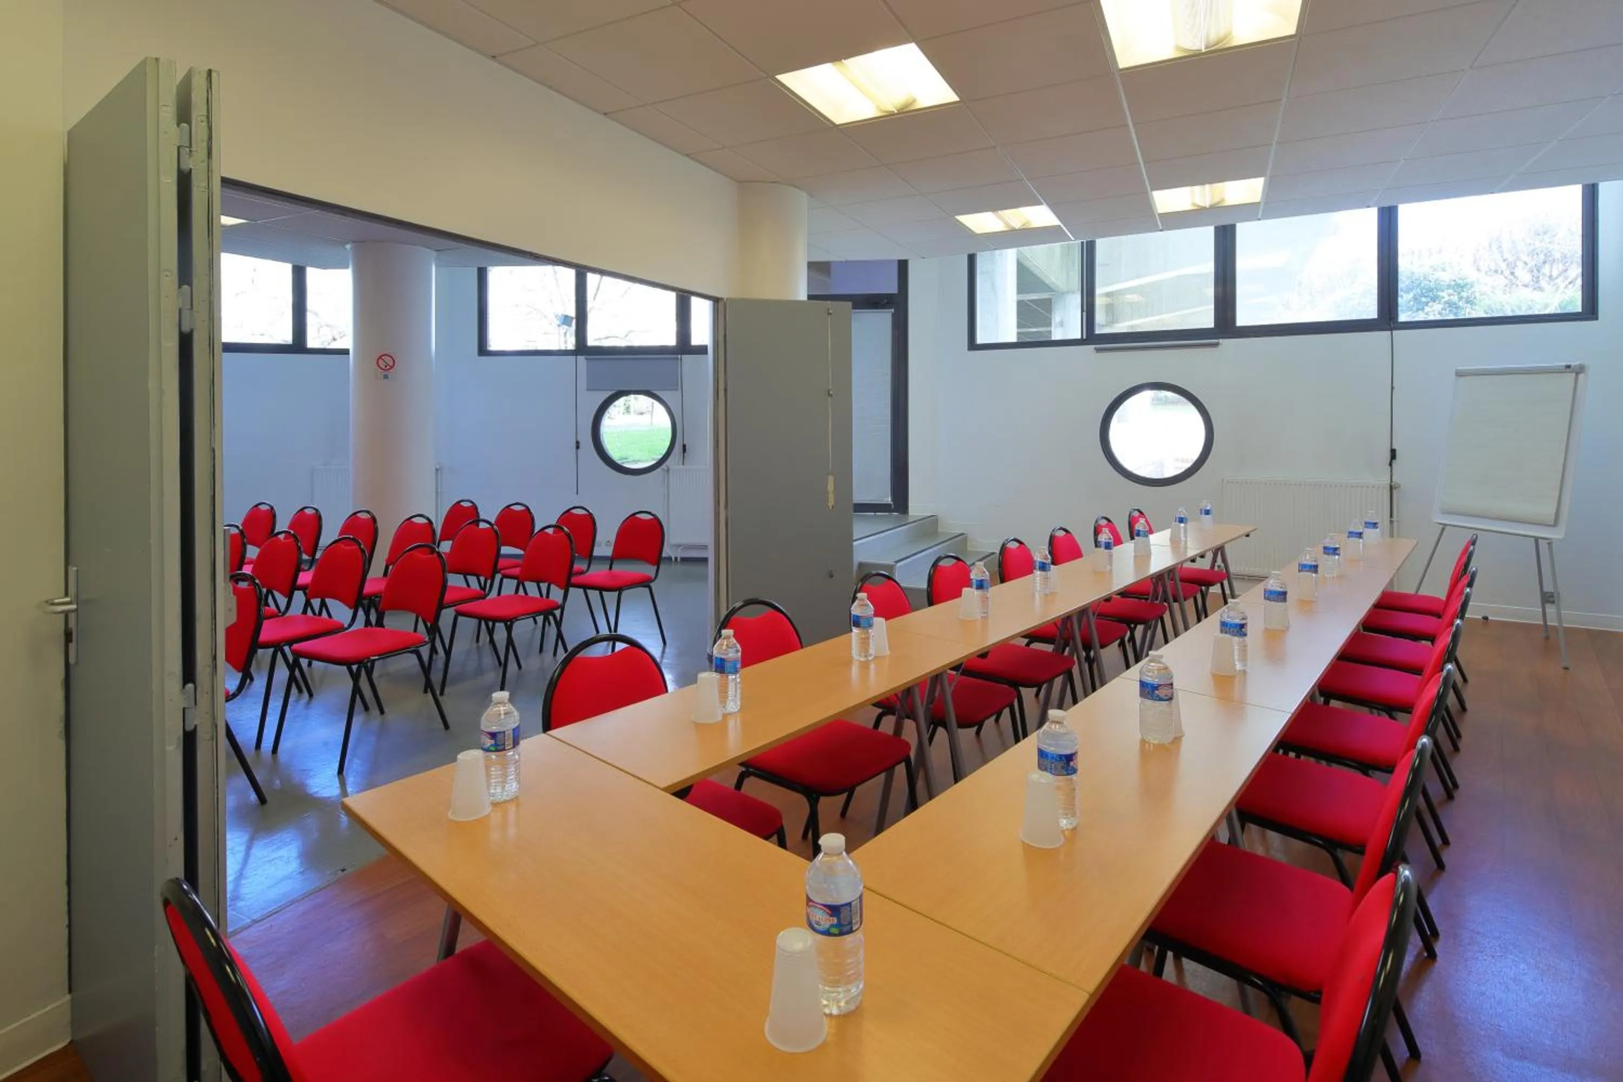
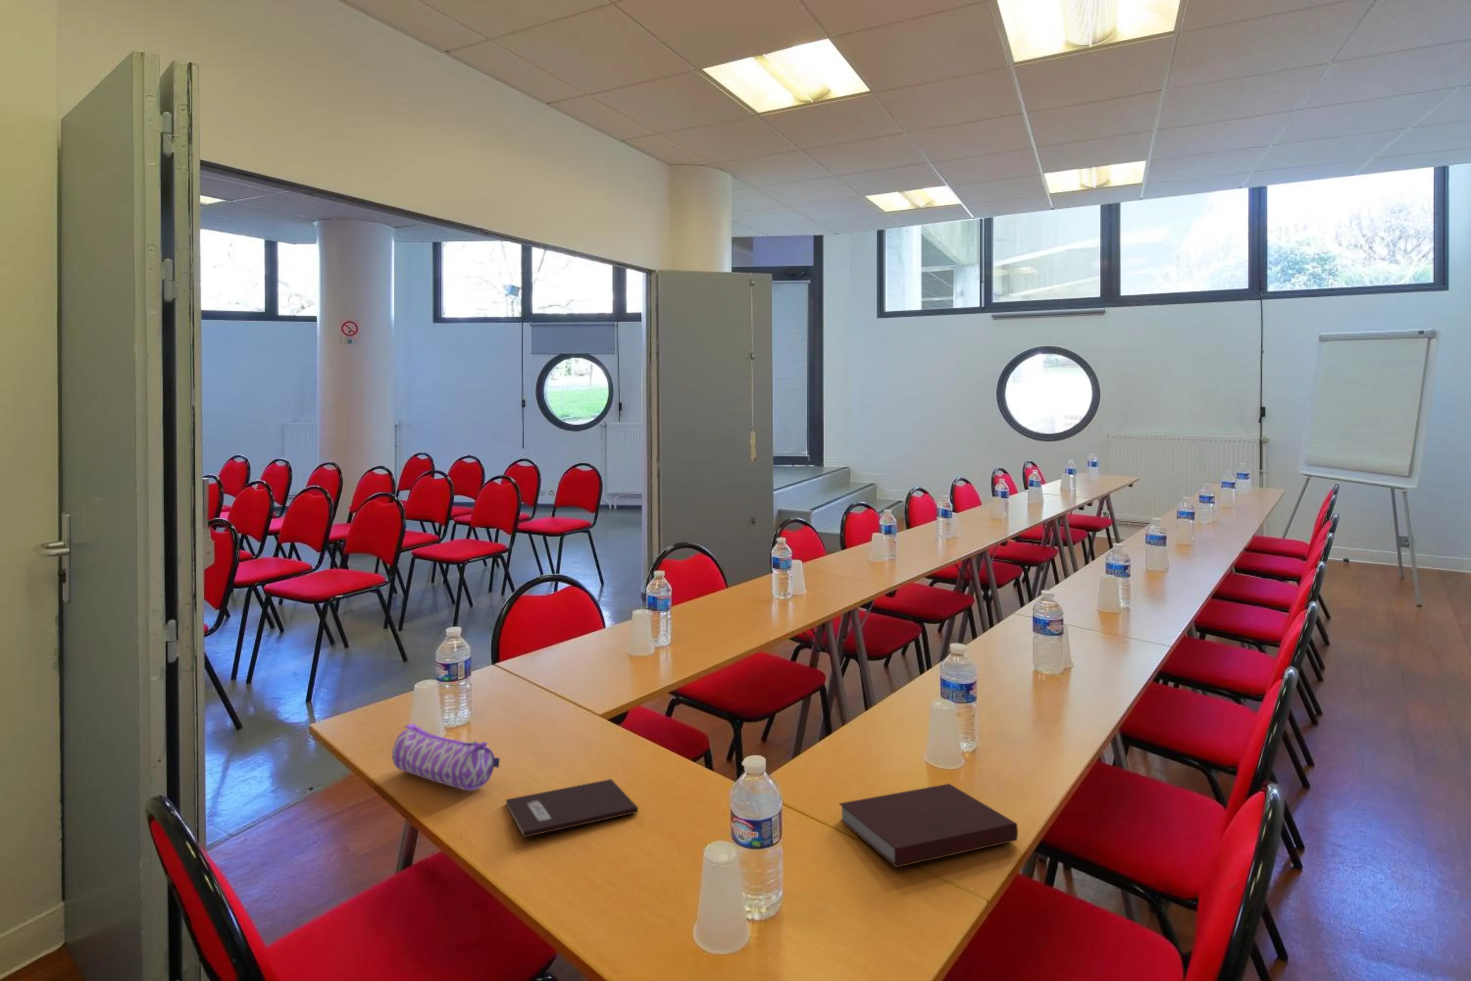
+ notebook [505,778,638,838]
+ notebook [838,783,1018,868]
+ pencil case [392,723,500,792]
